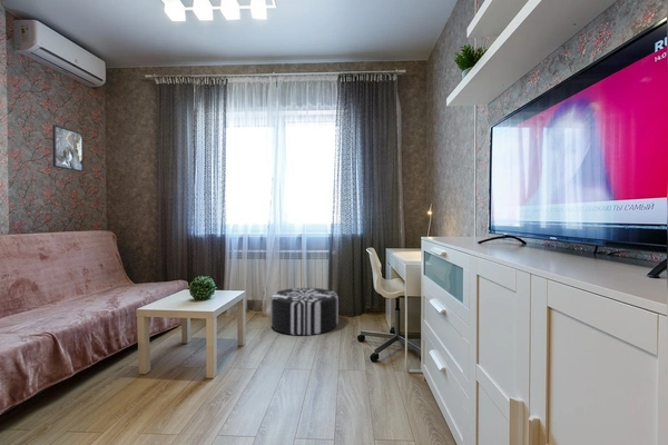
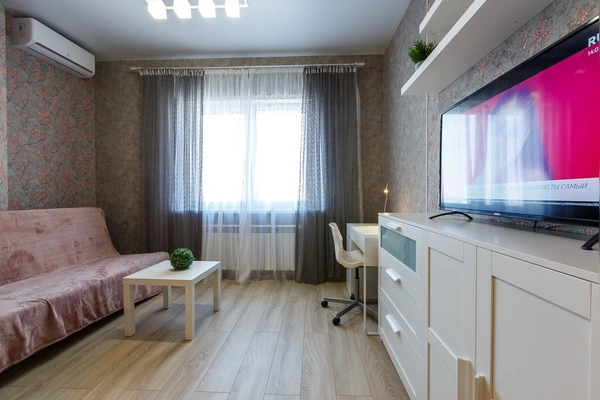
- pouf [269,287,340,336]
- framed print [51,123,85,172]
